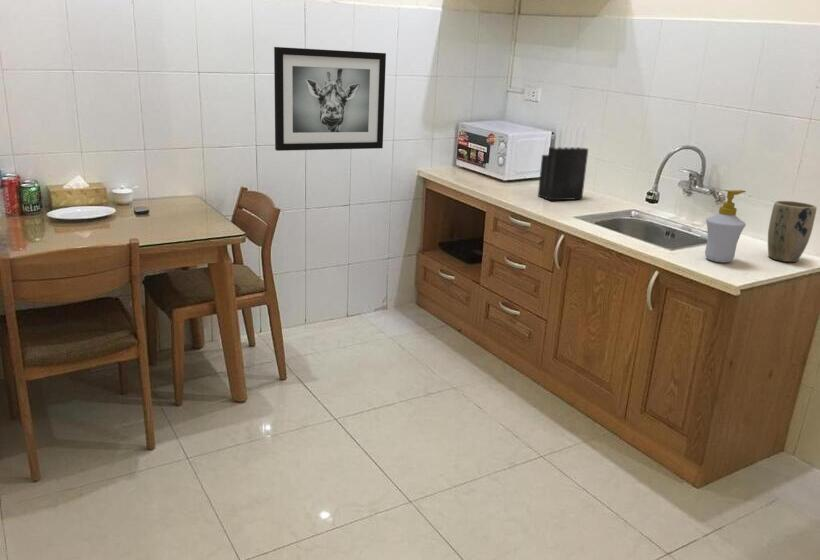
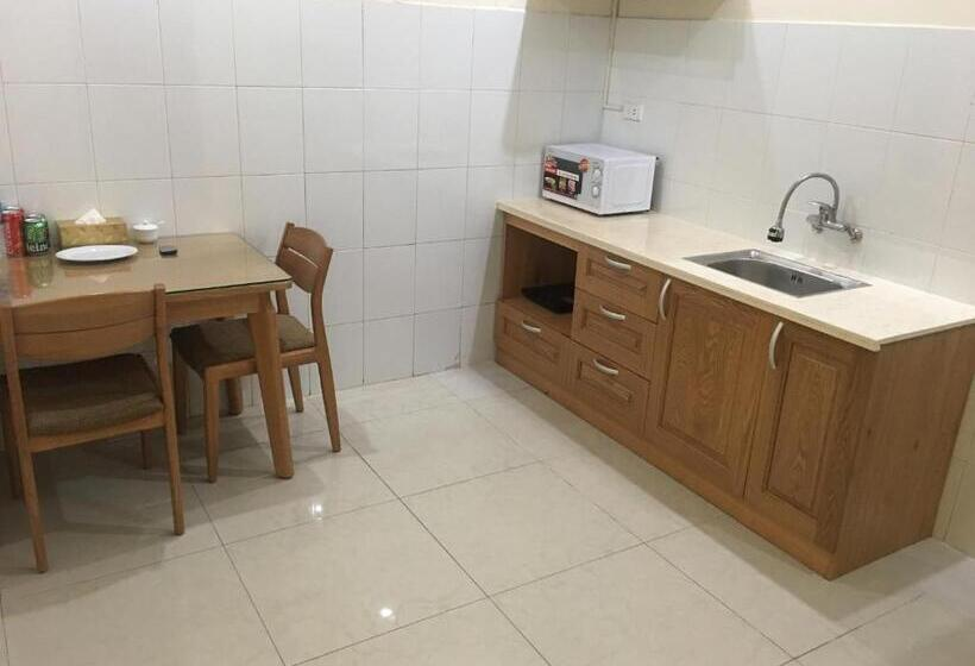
- wall art [273,46,387,152]
- plant pot [767,200,818,263]
- soap bottle [704,189,747,264]
- knife block [537,121,589,201]
